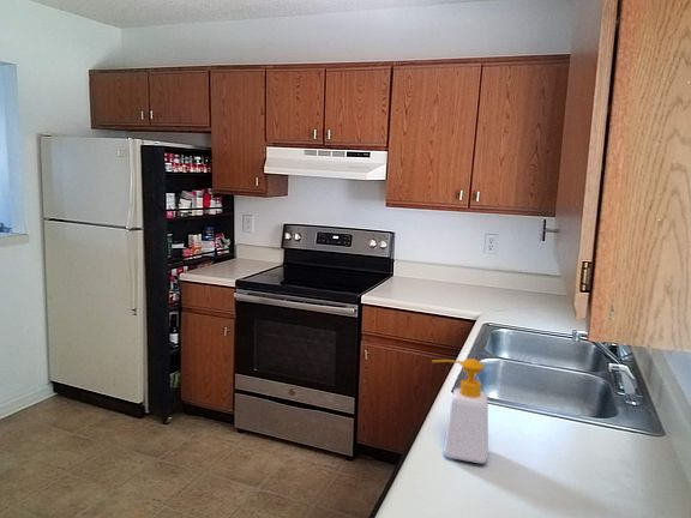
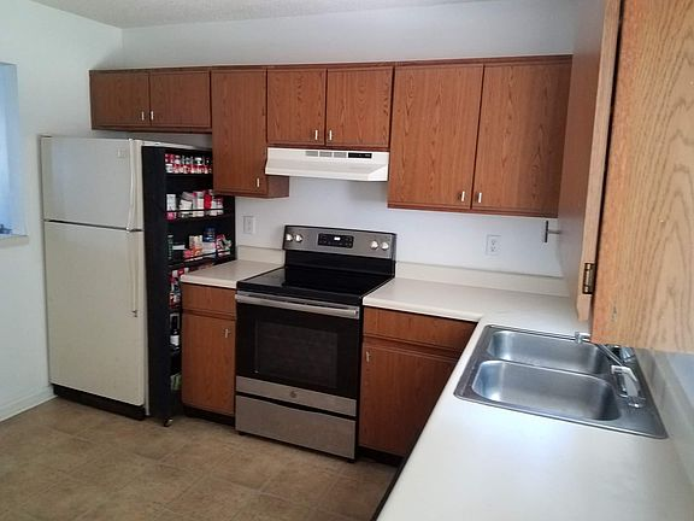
- soap bottle [431,357,489,464]
